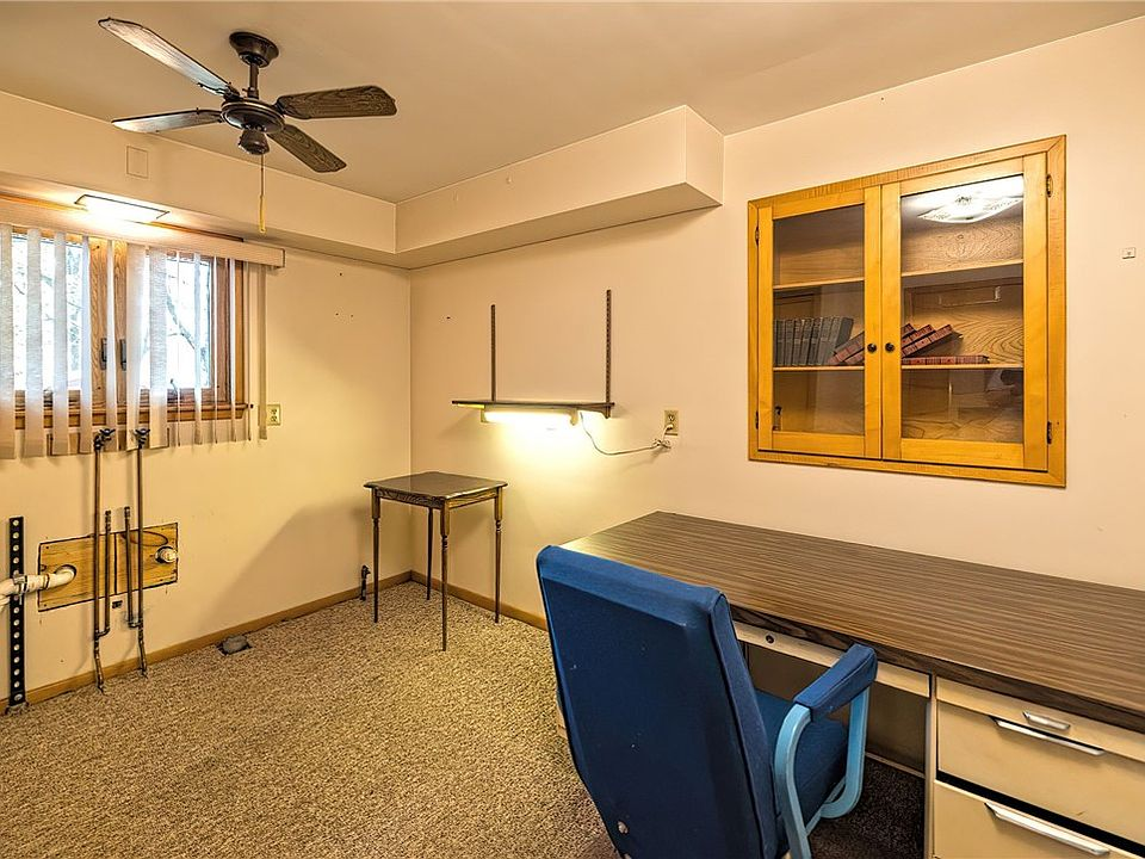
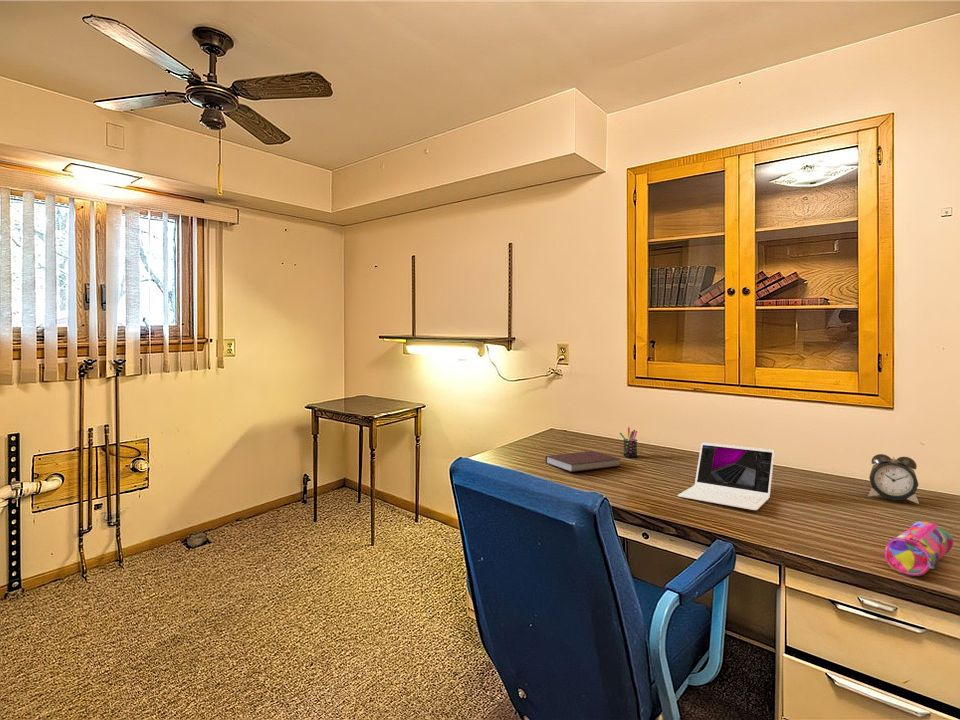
+ laptop [677,441,775,511]
+ alarm clock [867,453,920,505]
+ pencil case [884,520,954,577]
+ notebook [544,450,621,473]
+ pen holder [619,426,638,458]
